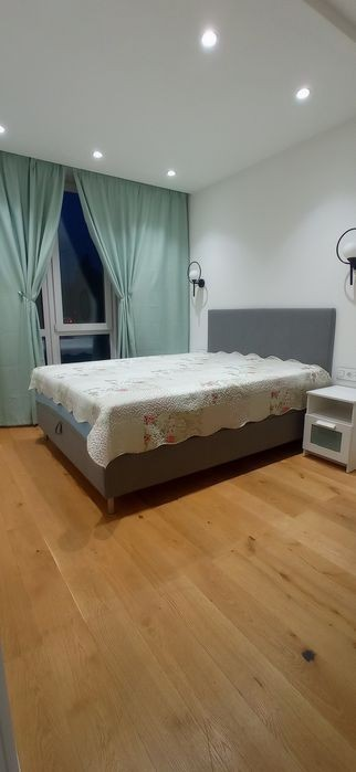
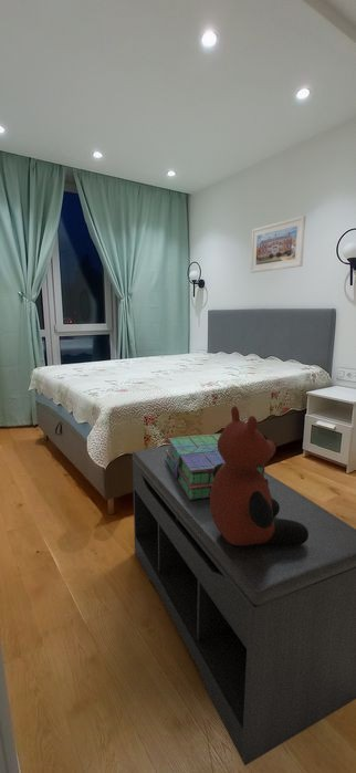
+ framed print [249,215,306,274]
+ bench [132,445,356,766]
+ stack of books [165,432,269,500]
+ teddy bear [210,405,308,545]
